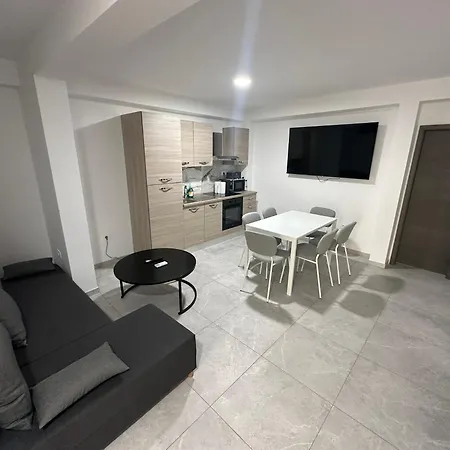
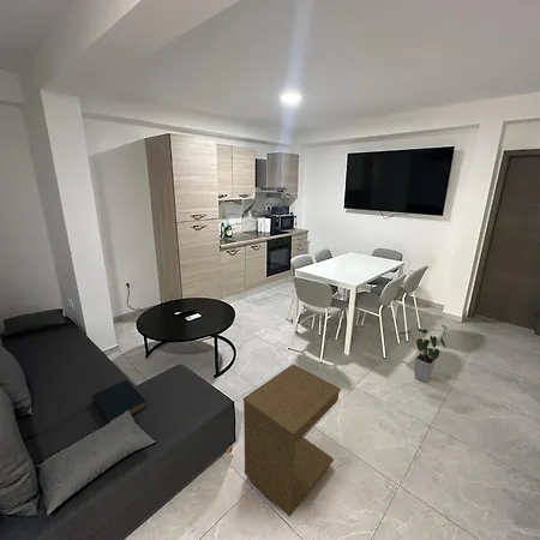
+ side table [242,362,342,518]
+ house plant [396,323,448,383]
+ hardback book [91,378,148,424]
